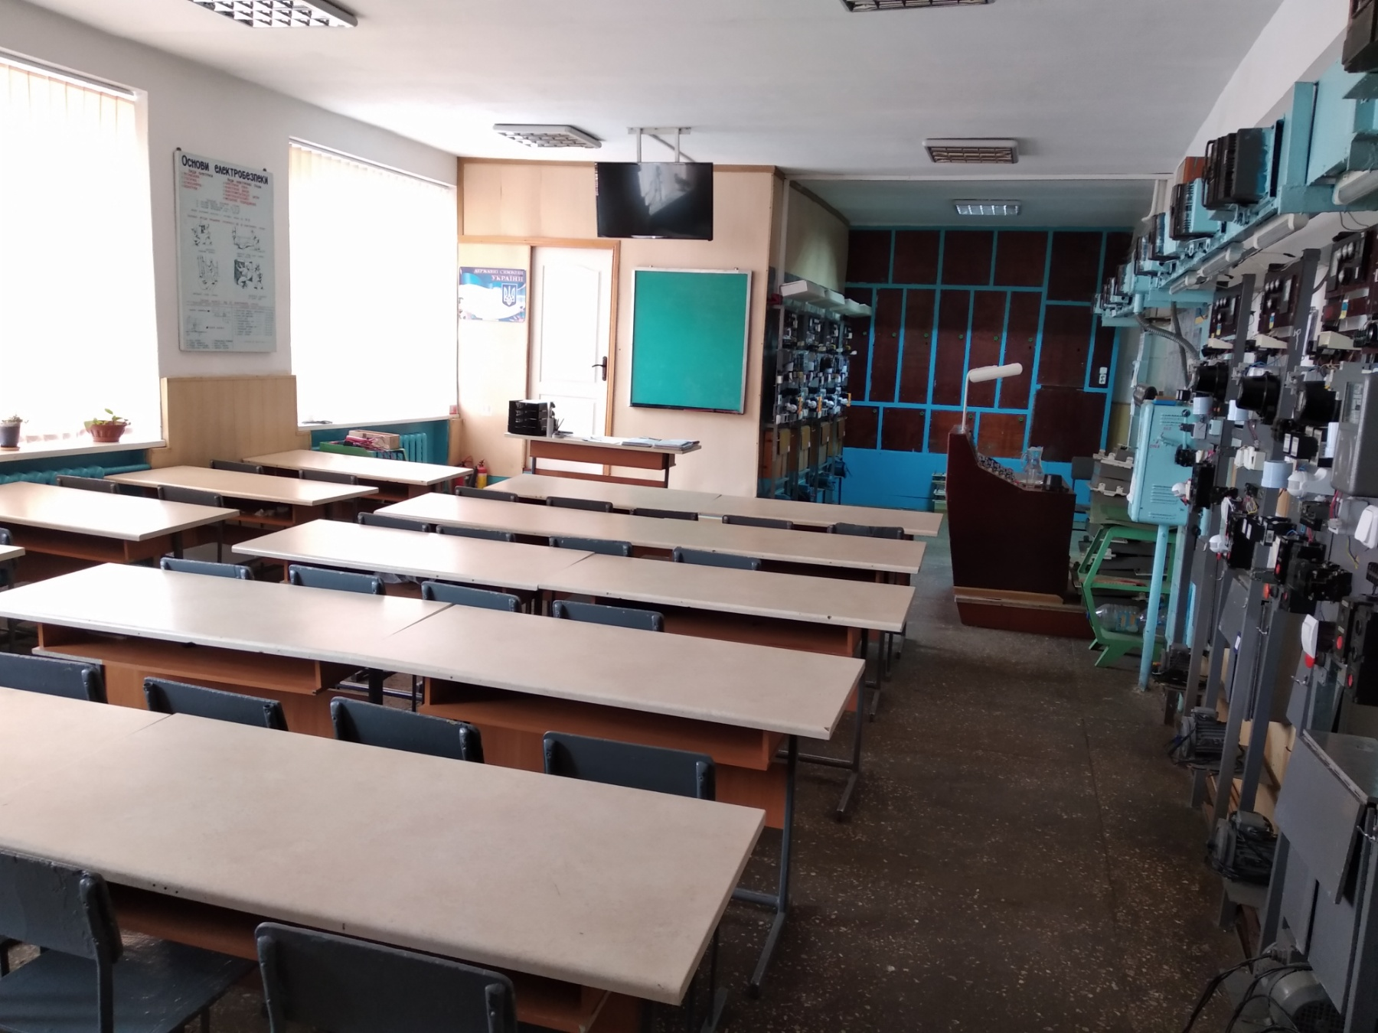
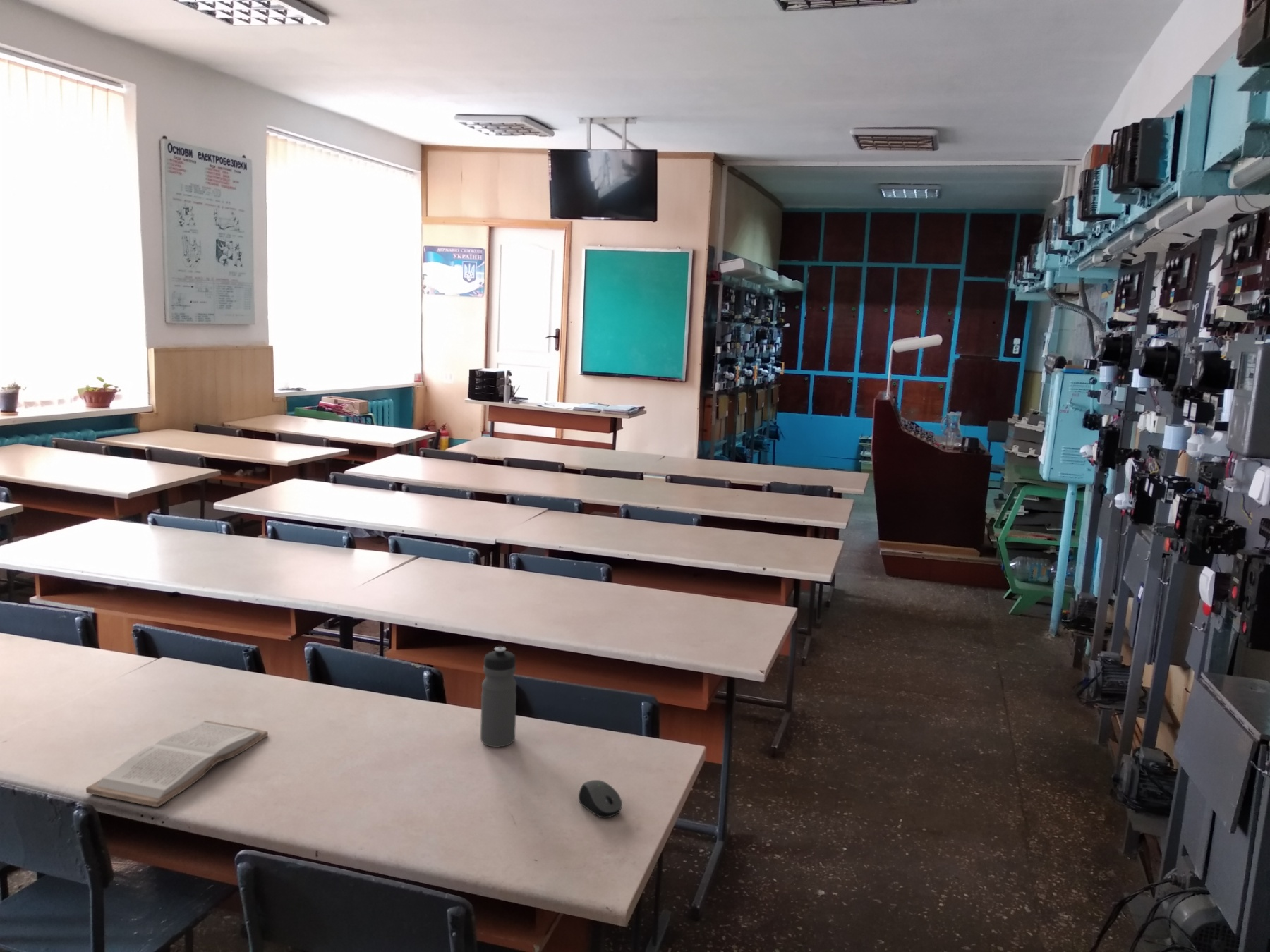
+ water bottle [480,646,517,748]
+ book [85,720,268,808]
+ computer mouse [578,779,623,819]
